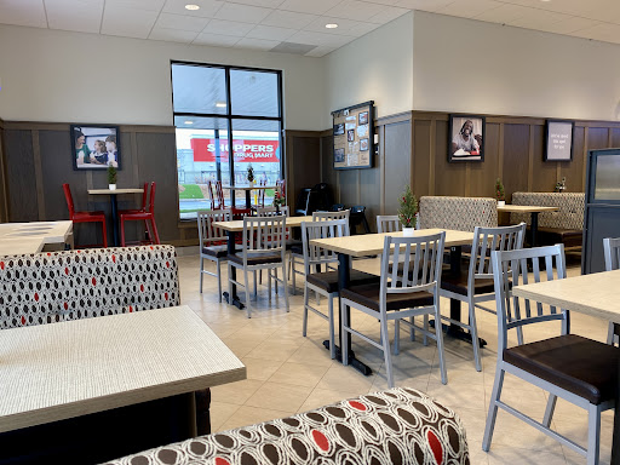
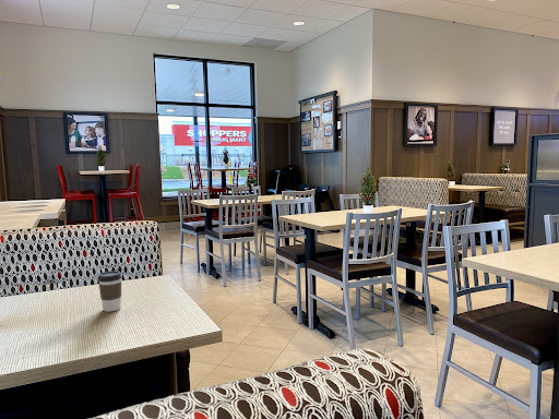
+ coffee cup [97,270,123,312]
